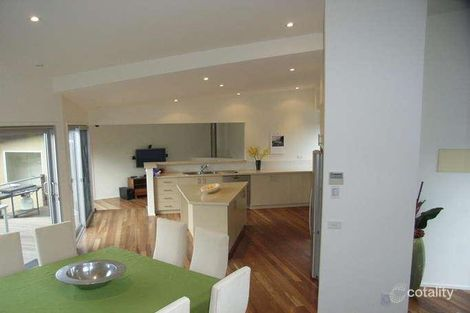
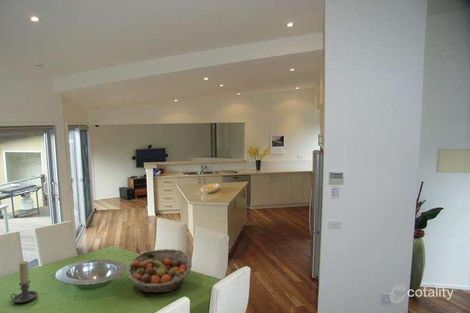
+ fruit basket [126,248,193,294]
+ candle holder [10,260,39,304]
